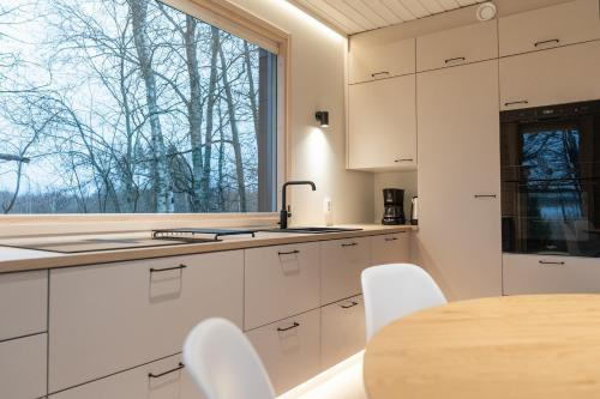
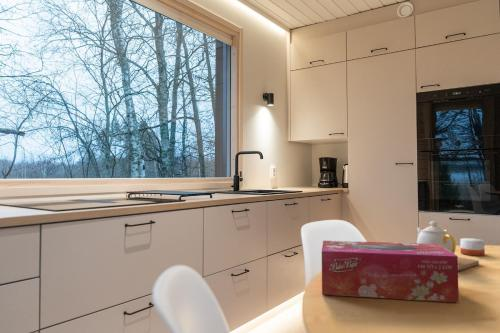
+ candle [459,234,486,257]
+ tissue box [321,240,460,304]
+ teapot [416,220,480,272]
